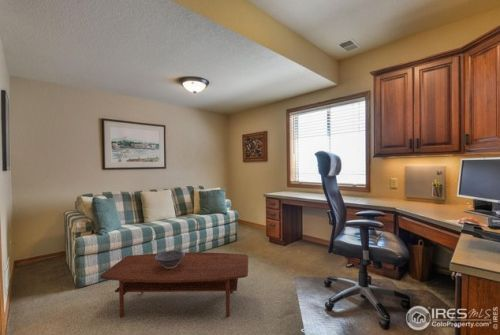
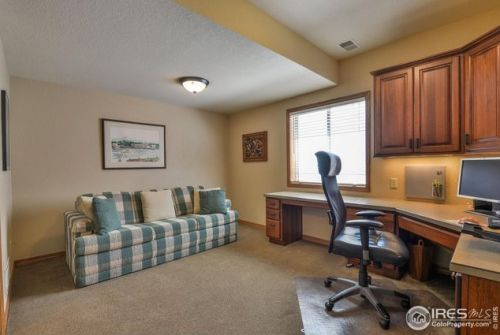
- decorative bowl [155,249,186,268]
- coffee table [99,251,249,319]
